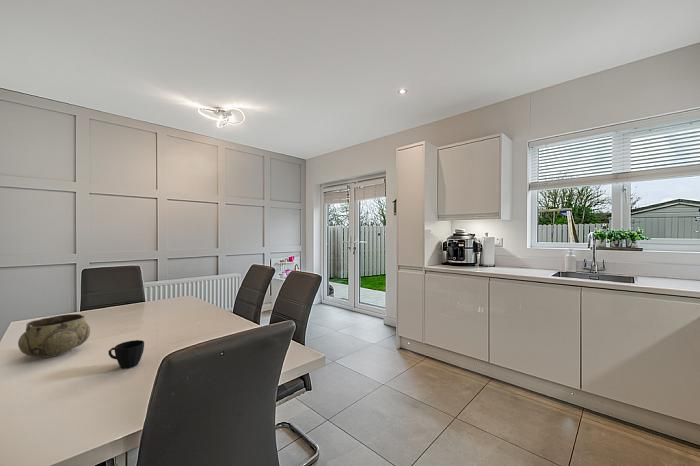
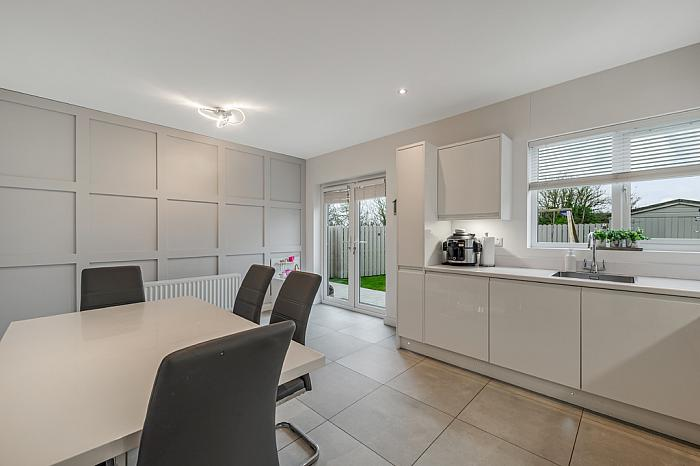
- decorative bowl [17,313,91,358]
- cup [107,339,145,369]
